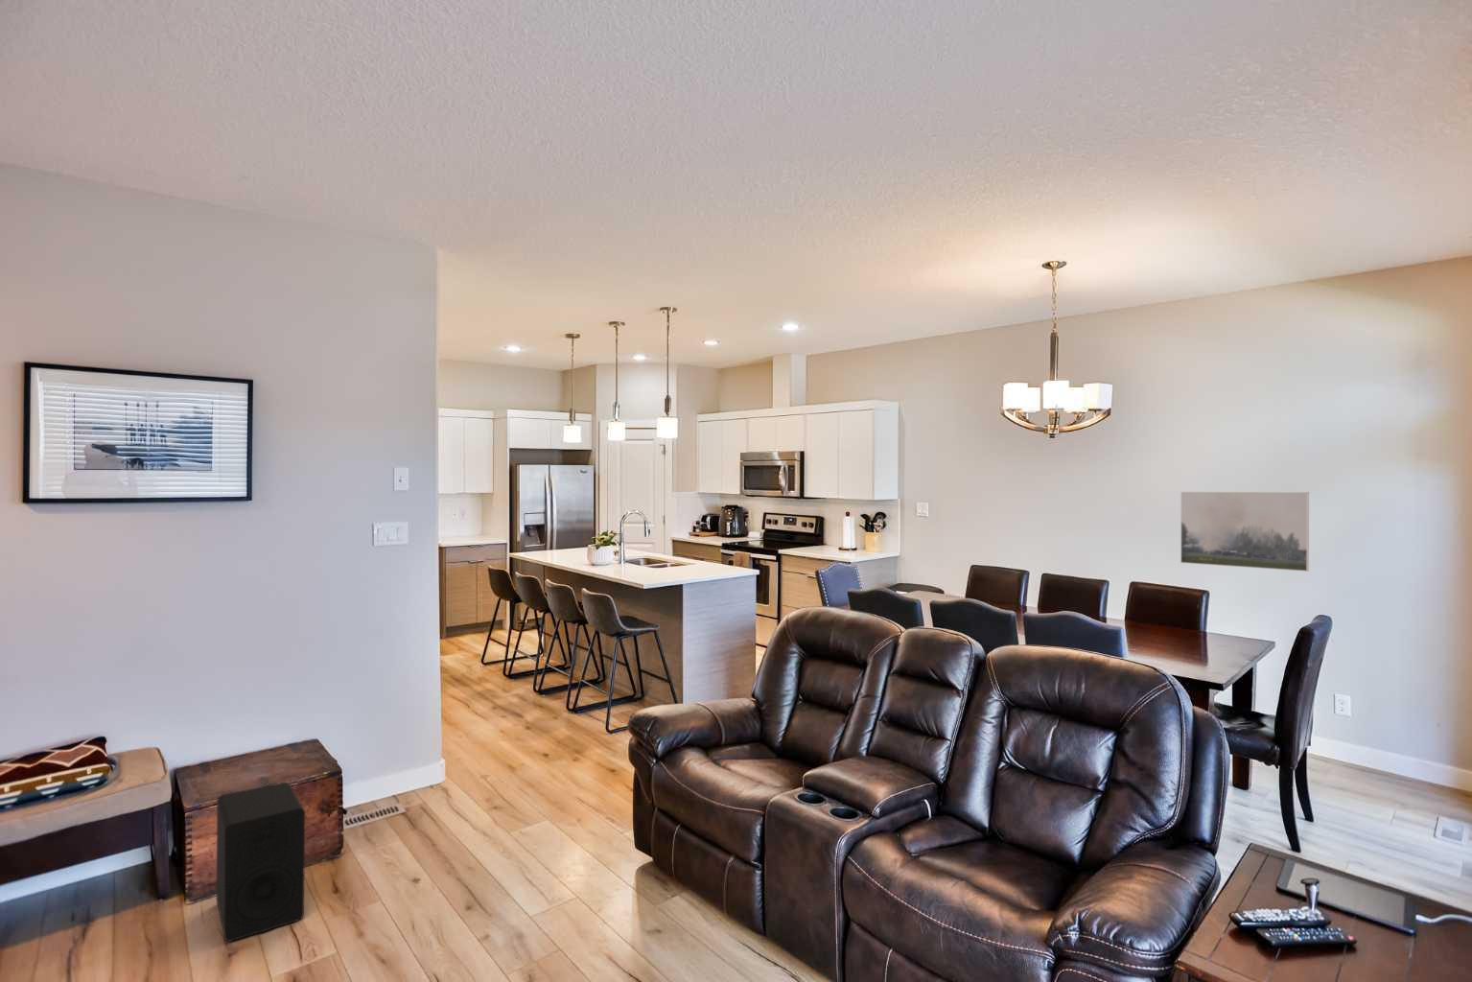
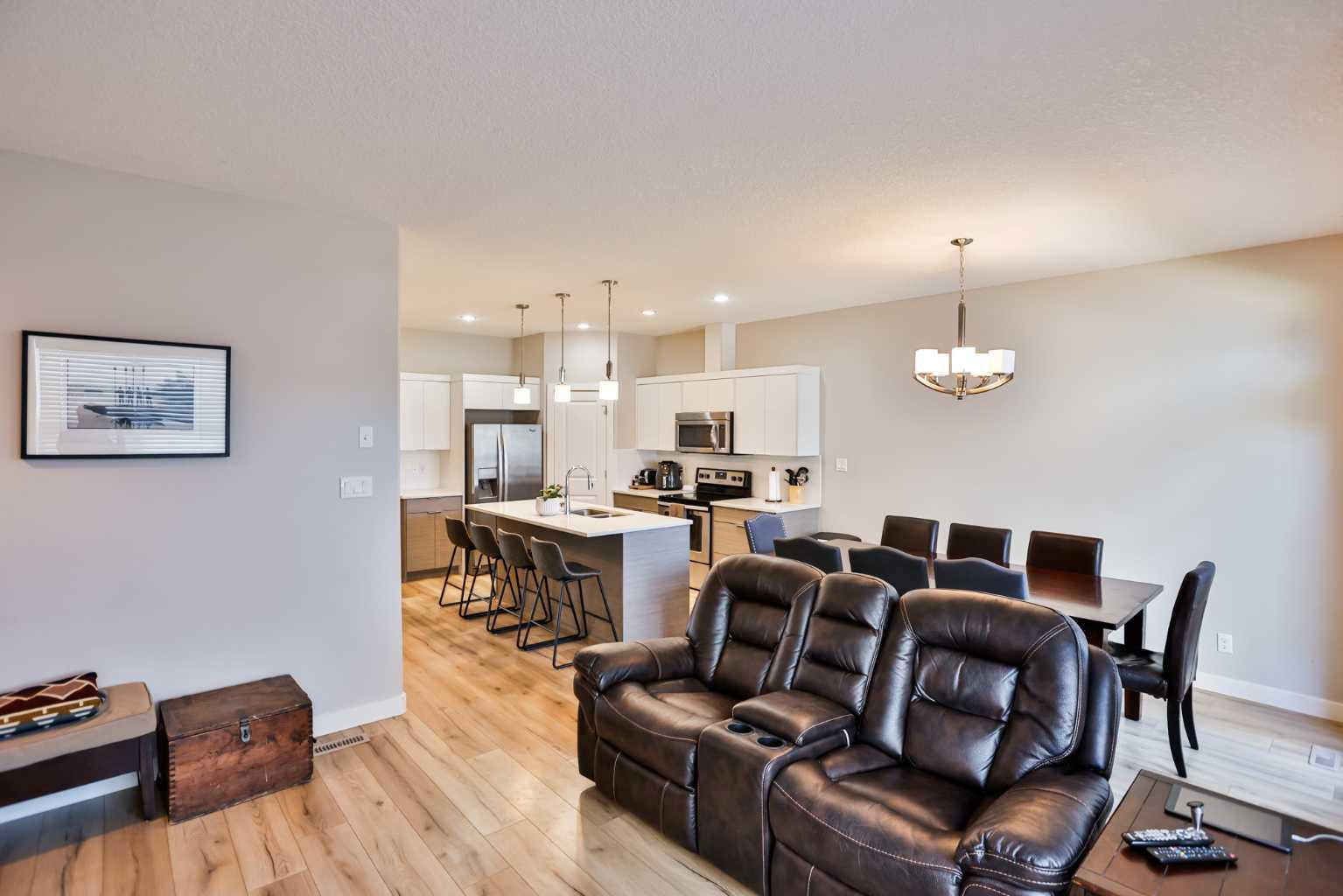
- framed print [1179,491,1310,572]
- speaker [216,781,306,943]
